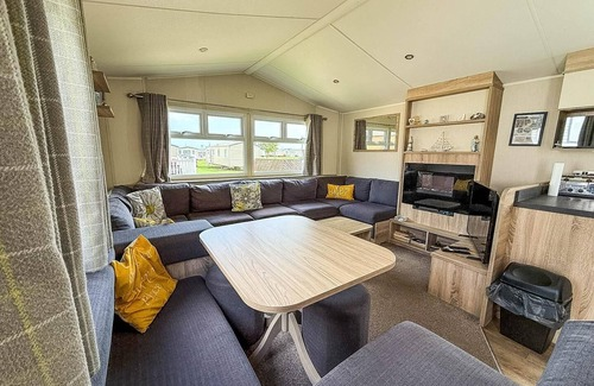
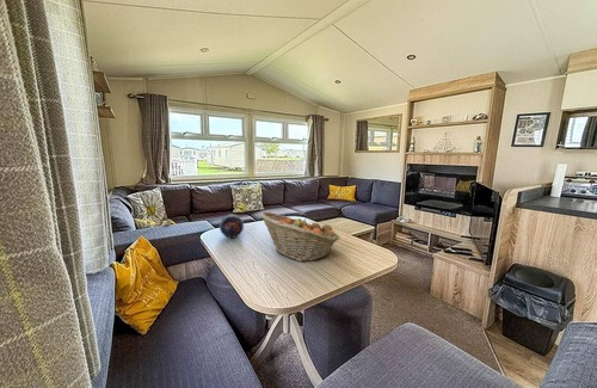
+ fruit basket [258,211,341,263]
+ decorative orb [219,213,245,239]
